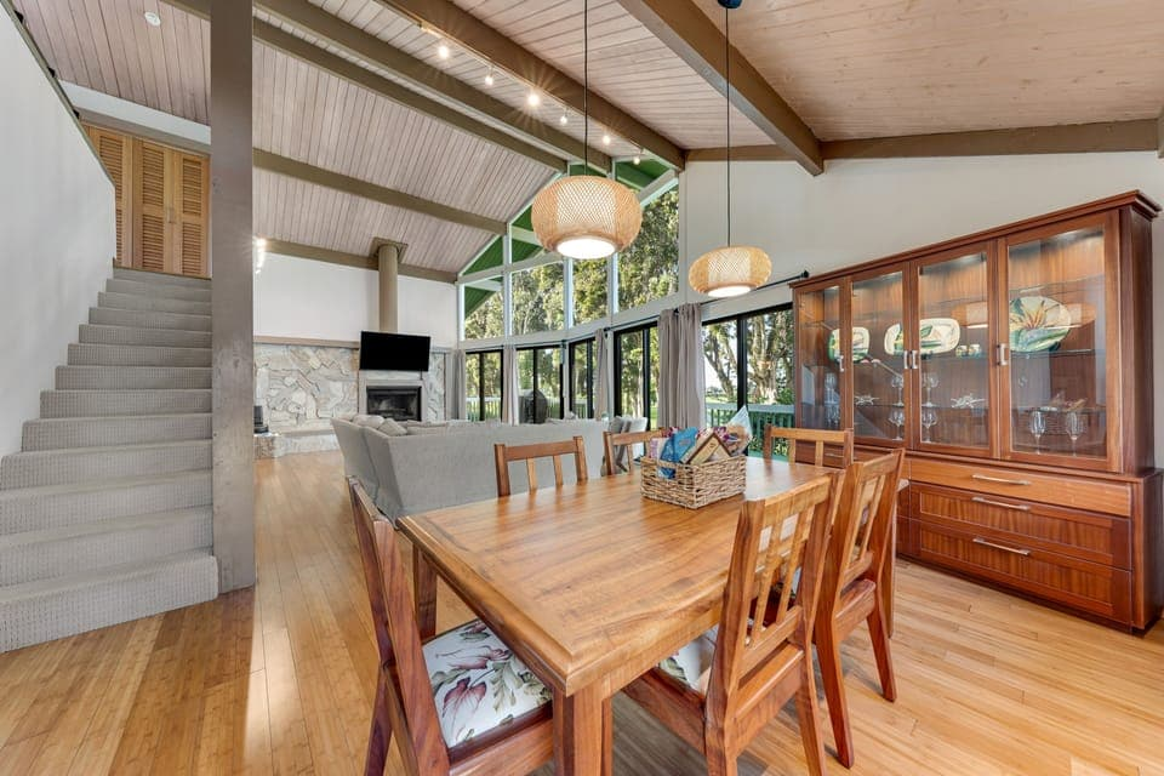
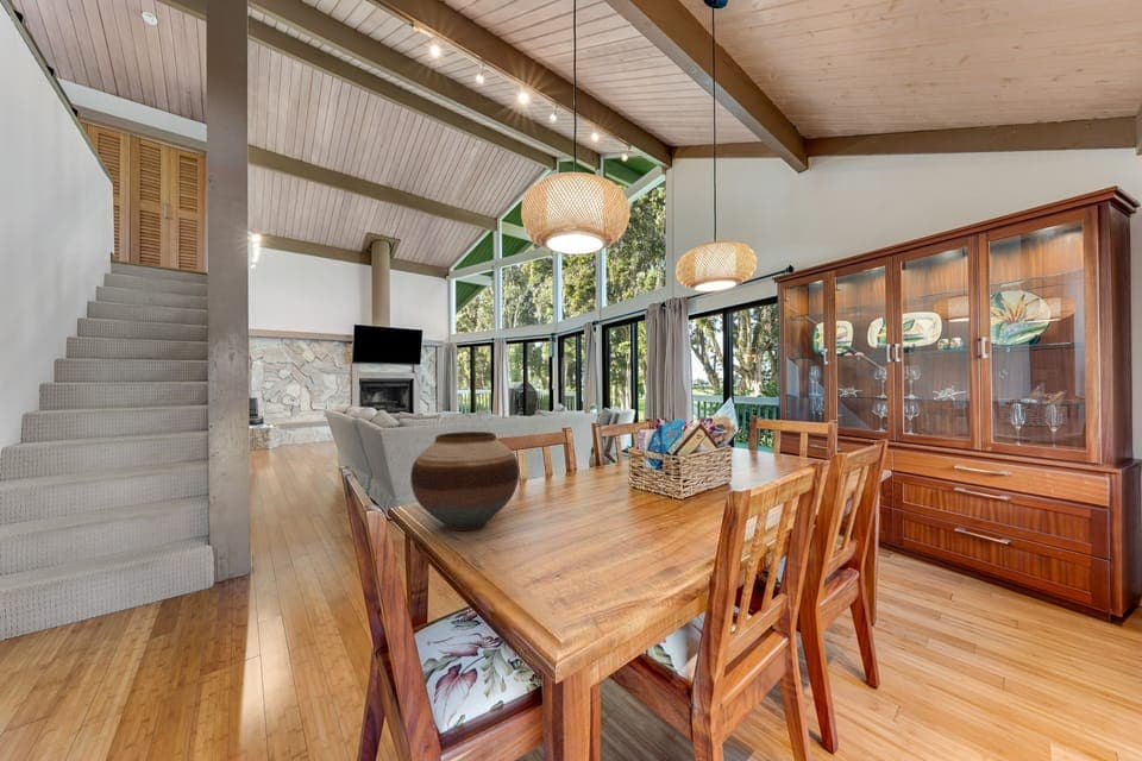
+ vase [409,430,520,532]
